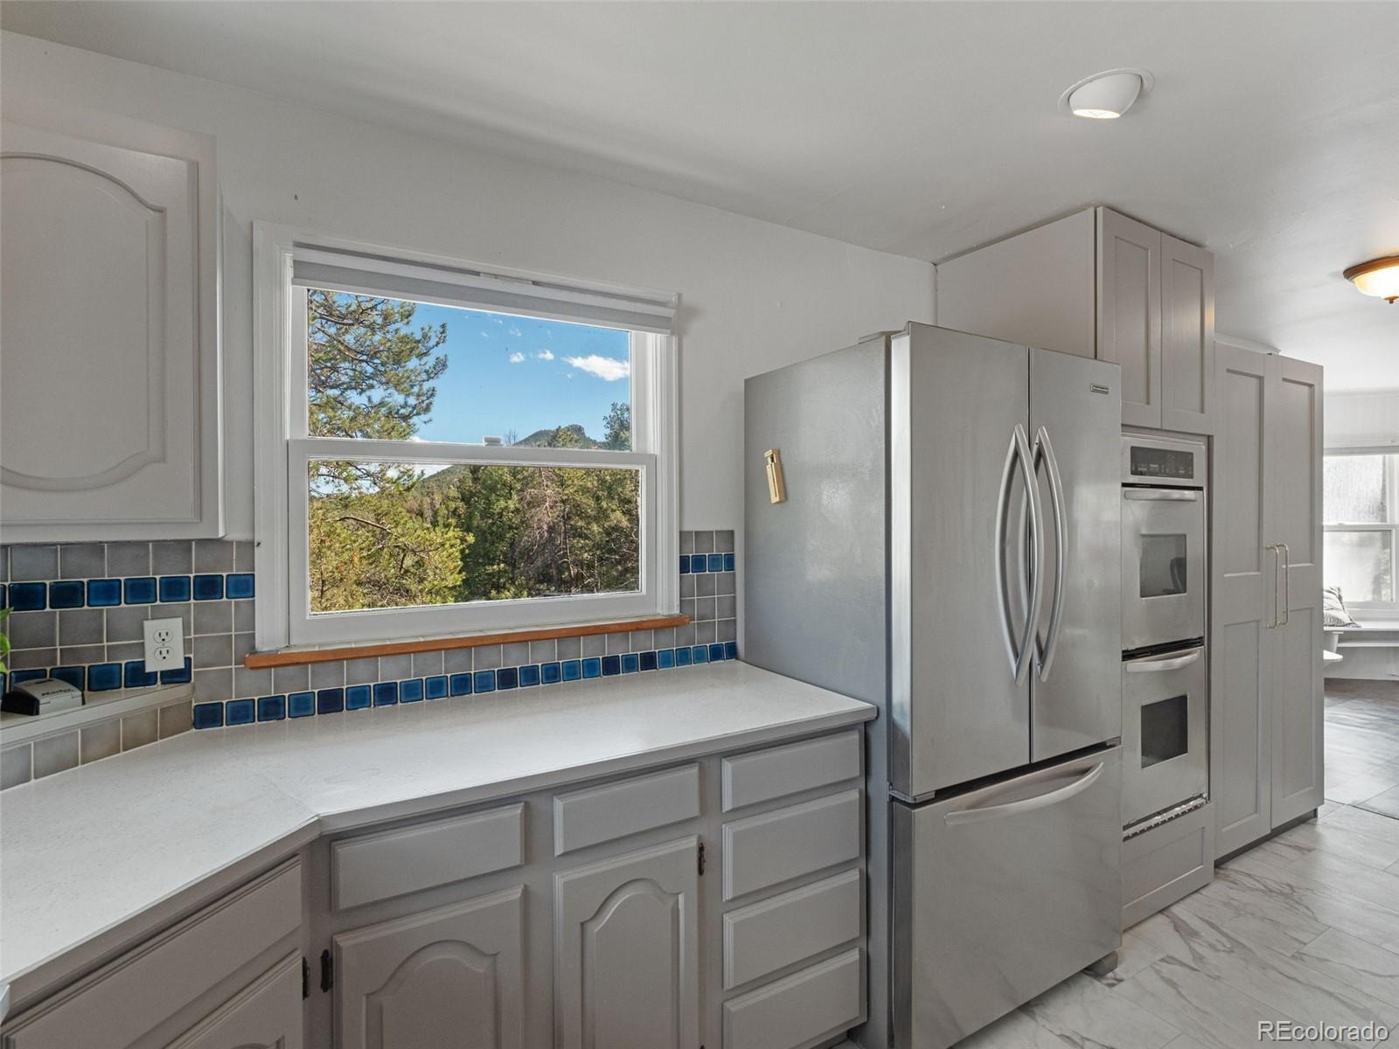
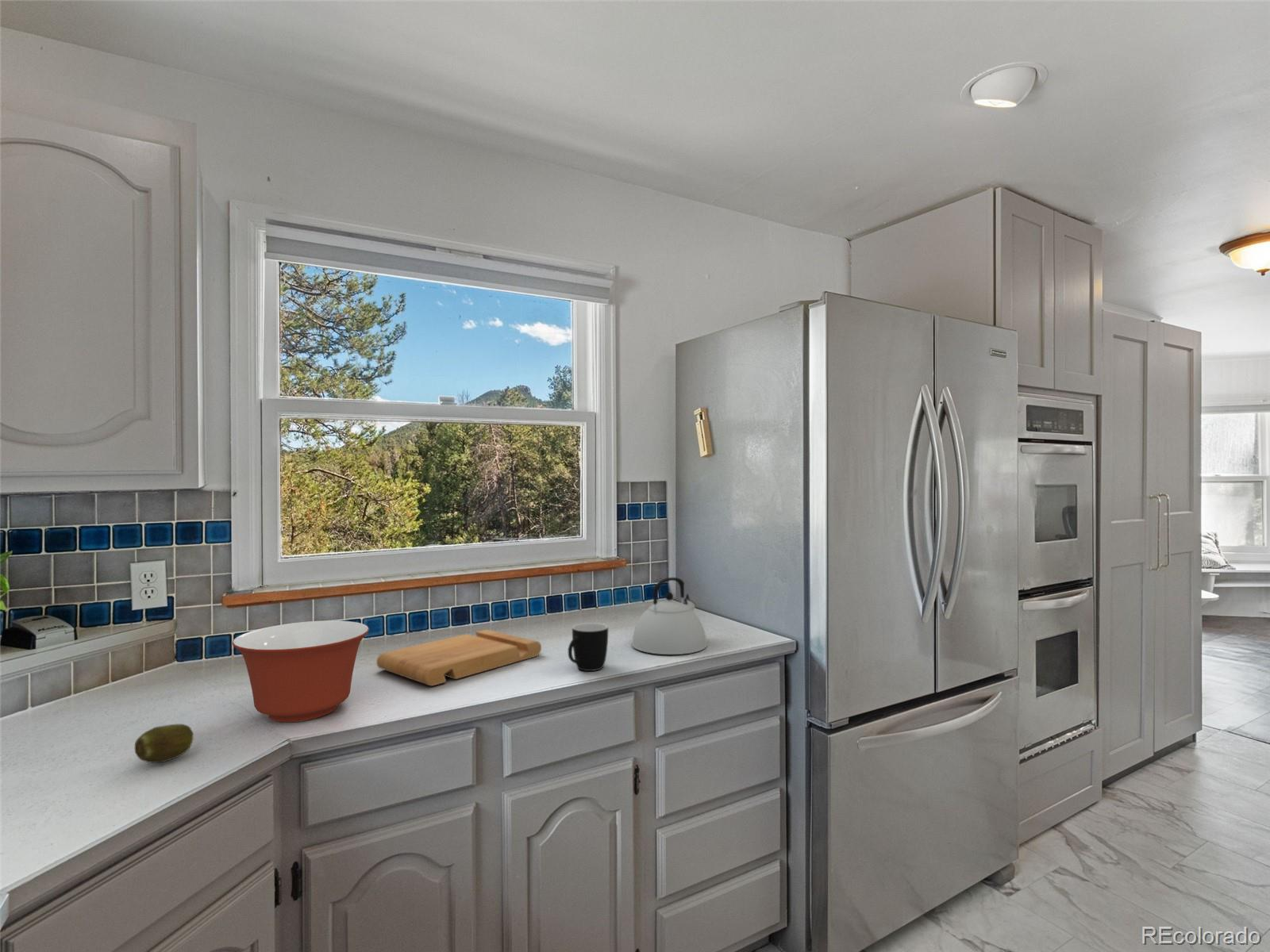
+ cutting board [375,629,542,687]
+ mug [568,622,609,672]
+ fruit [134,724,194,764]
+ kettle [631,577,708,655]
+ mixing bowl [231,620,370,723]
